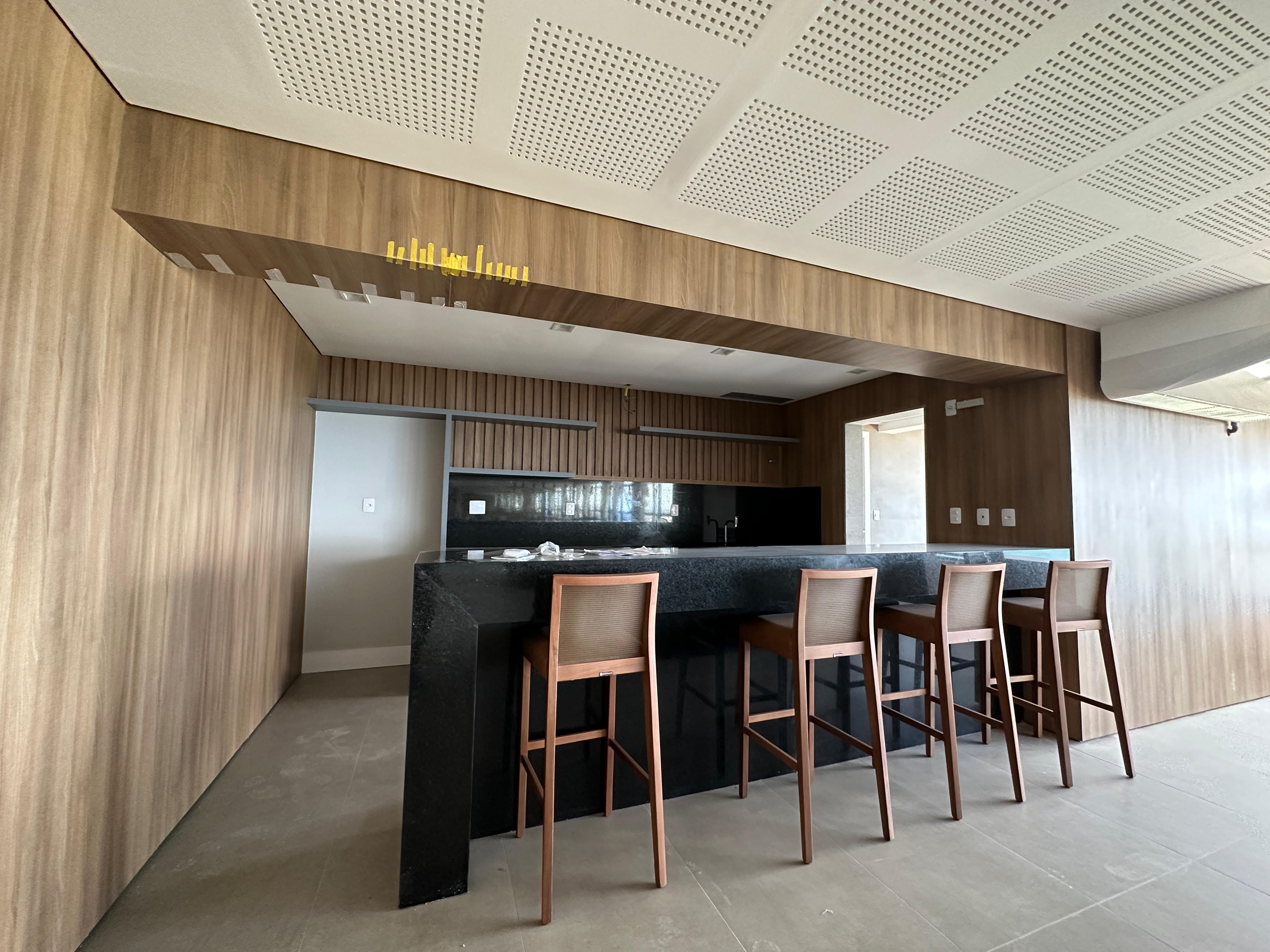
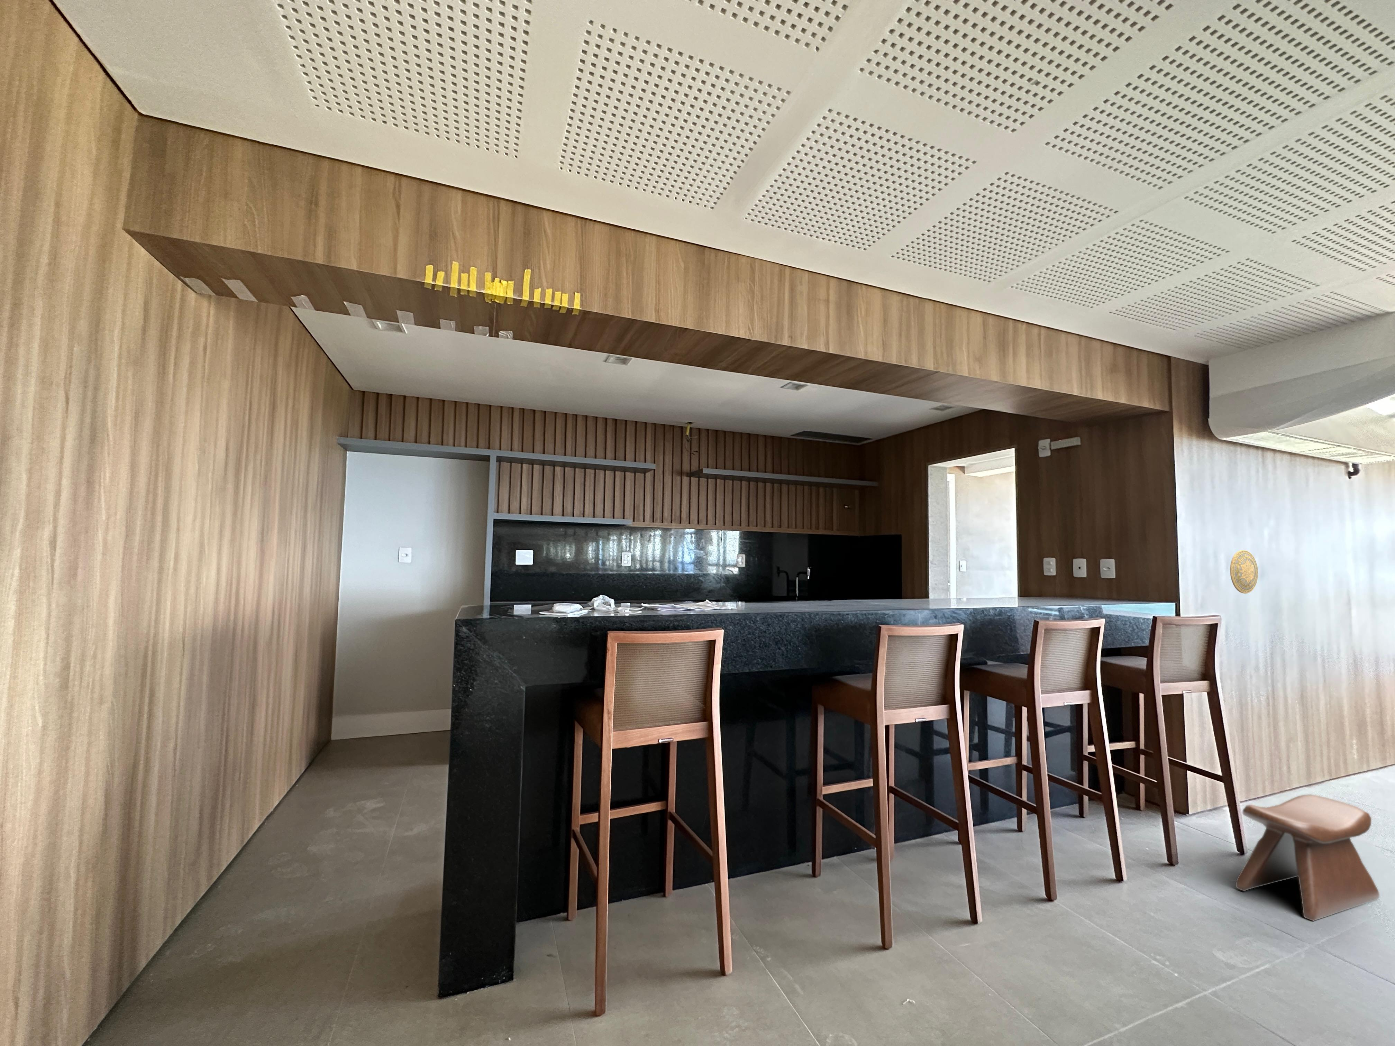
+ decorative plate [1229,549,1259,594]
+ stool [1236,793,1380,922]
